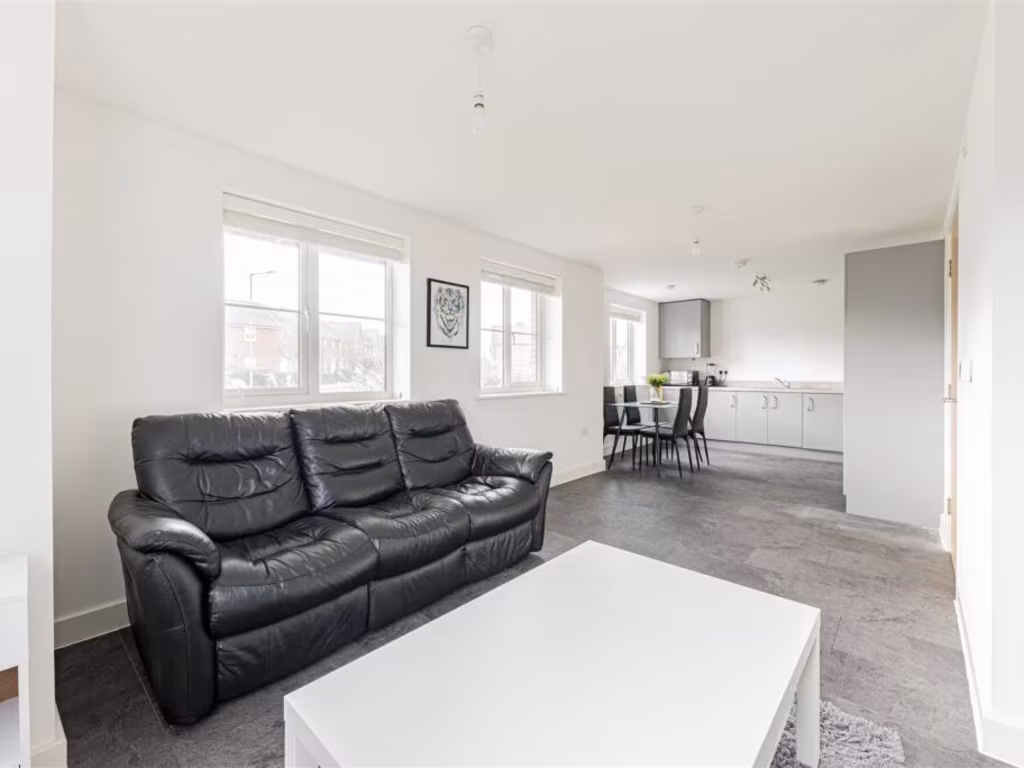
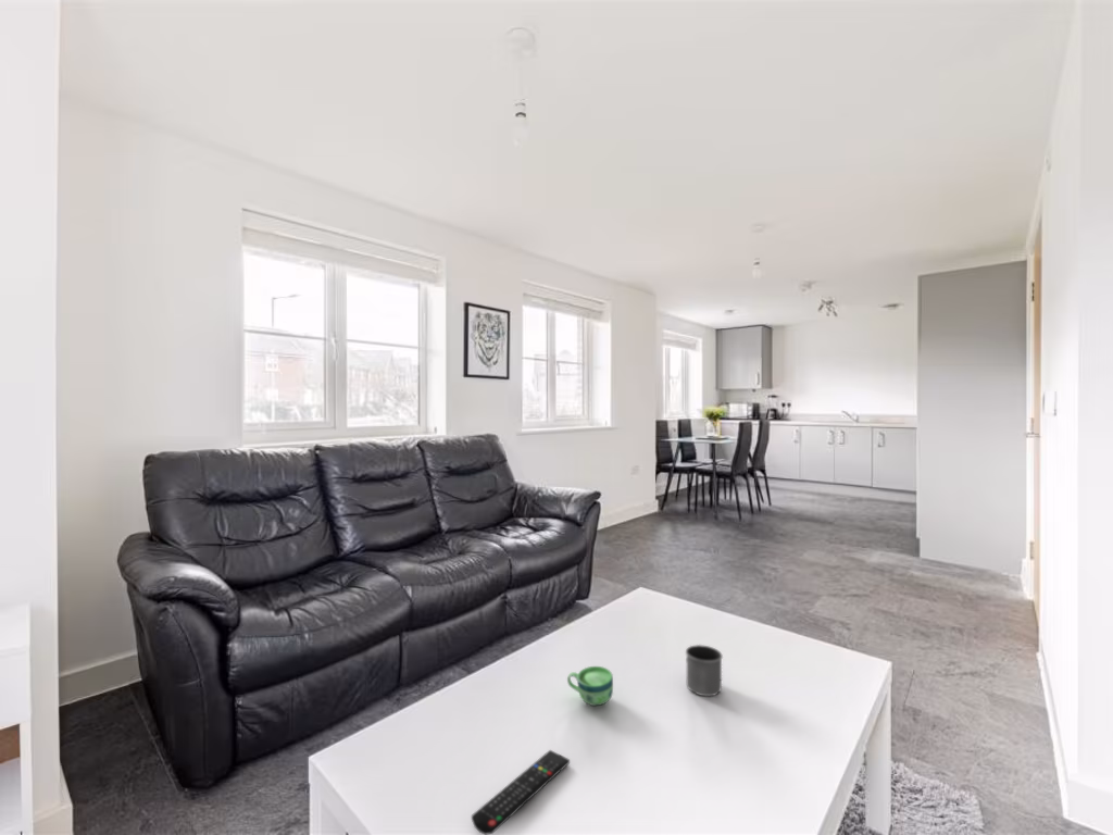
+ mug [685,644,724,697]
+ remote control [471,749,571,835]
+ cup [566,665,614,707]
